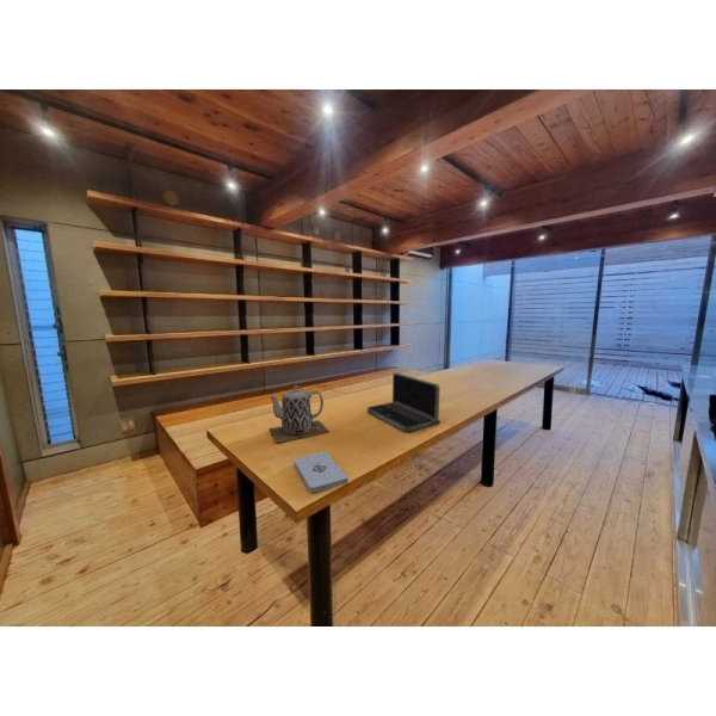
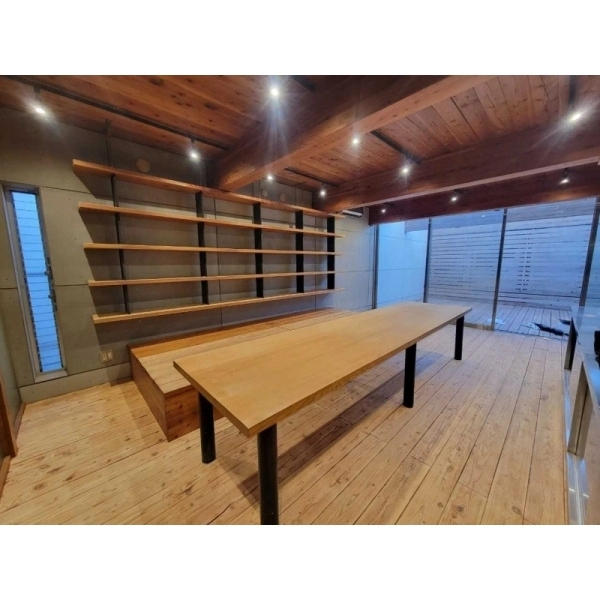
- teapot [267,384,331,444]
- laptop [366,372,442,433]
- notepad [294,450,350,494]
